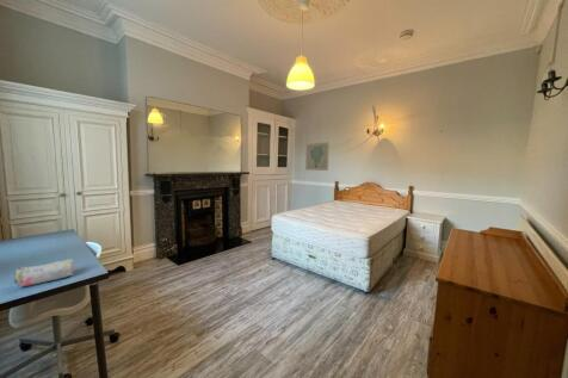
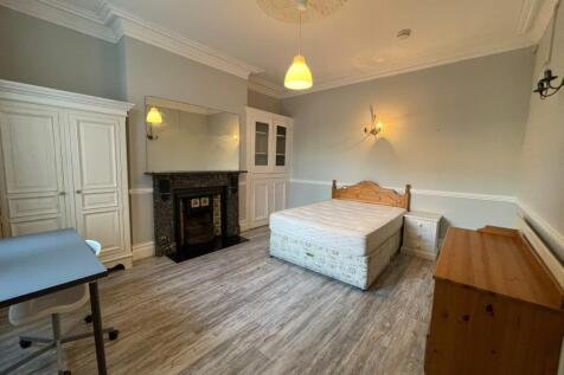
- pencil case [13,258,75,289]
- wall art [304,141,331,172]
